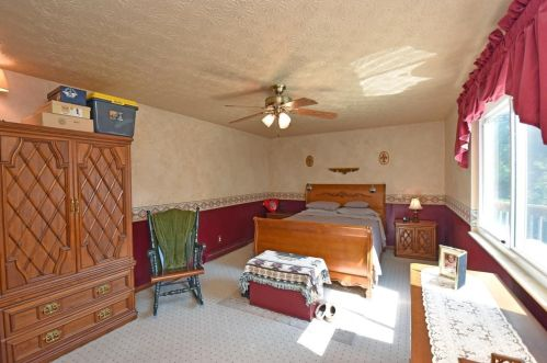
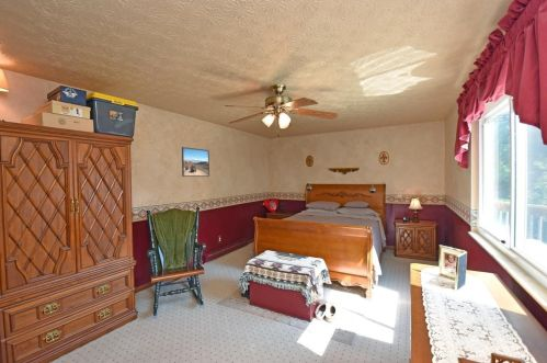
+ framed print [181,146,210,178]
